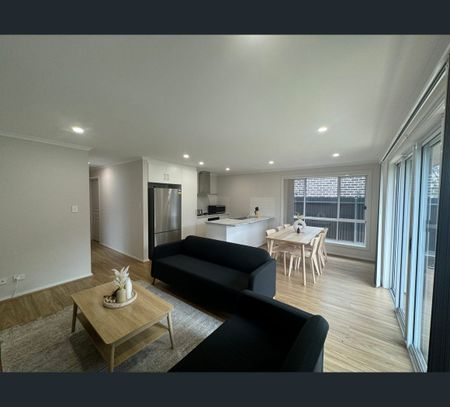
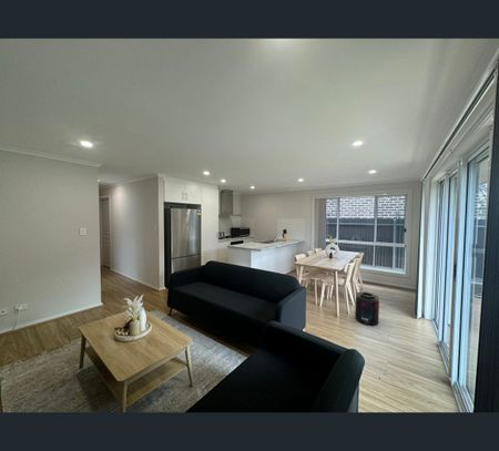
+ supplement container [354,291,380,327]
